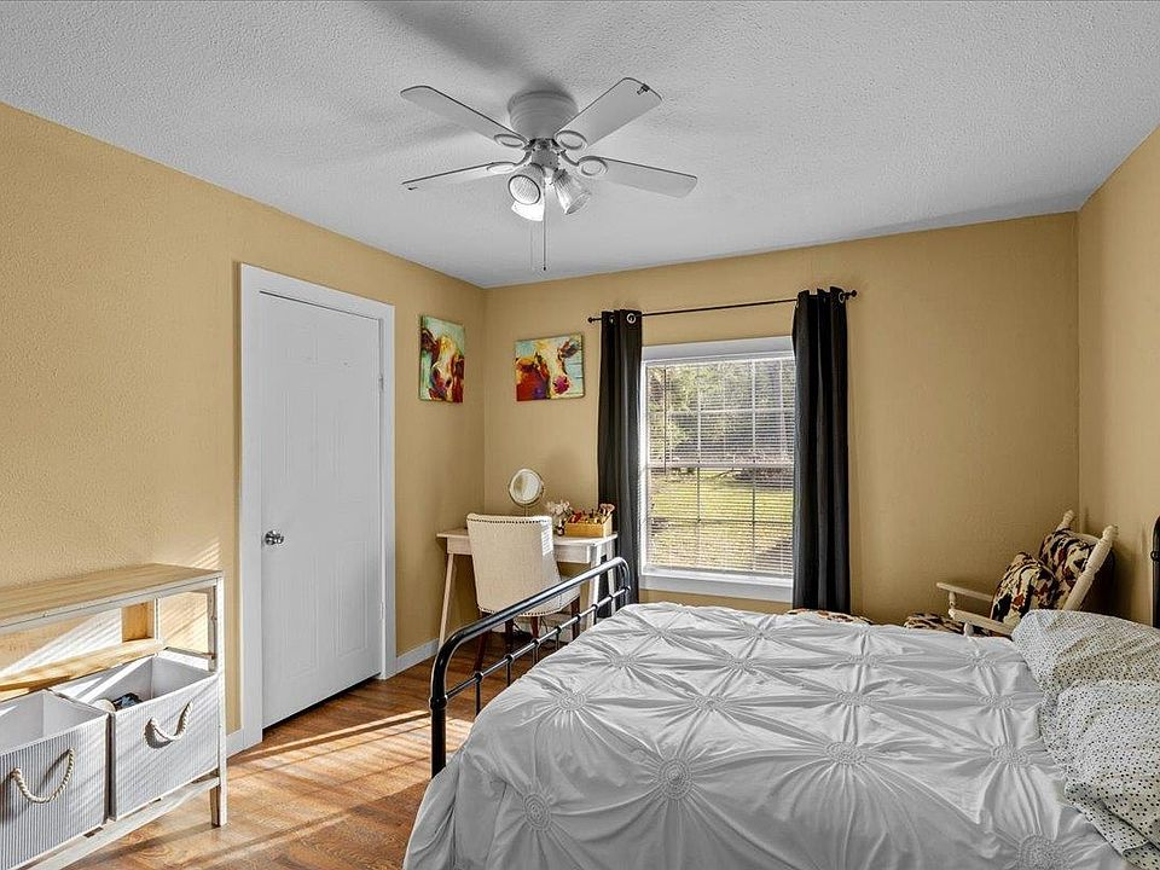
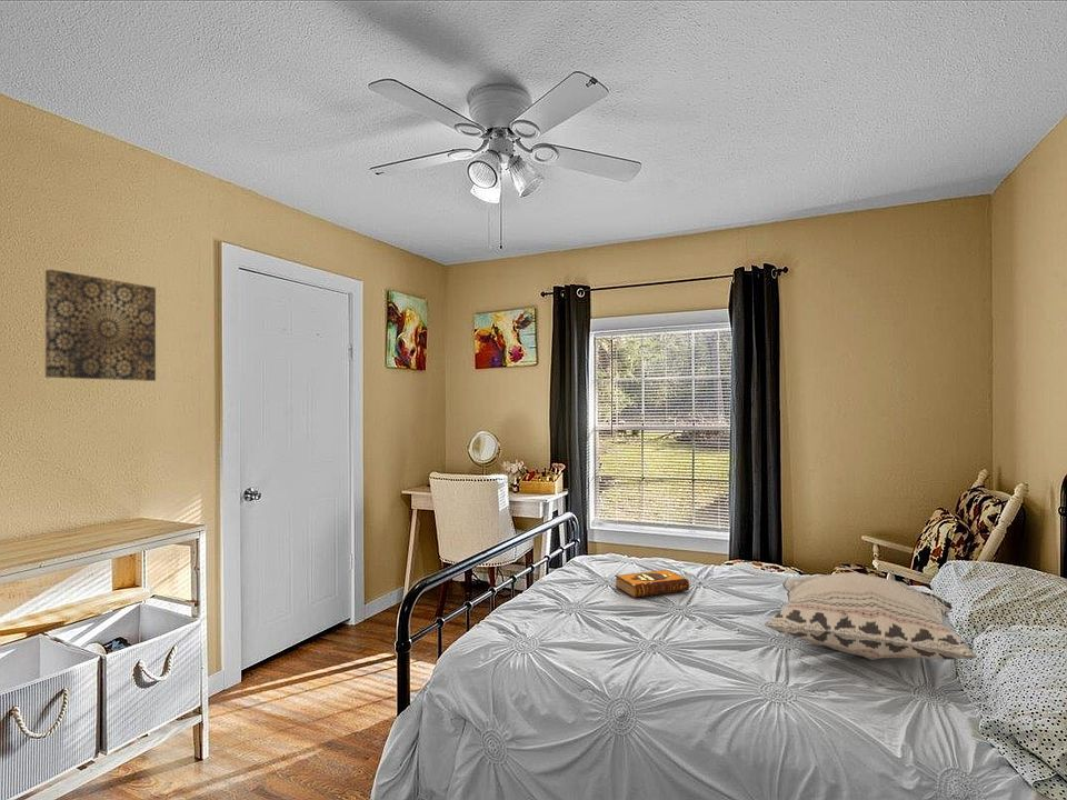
+ decorative pillow [764,571,978,661]
+ wall art [44,269,157,382]
+ hardback book [614,569,690,599]
